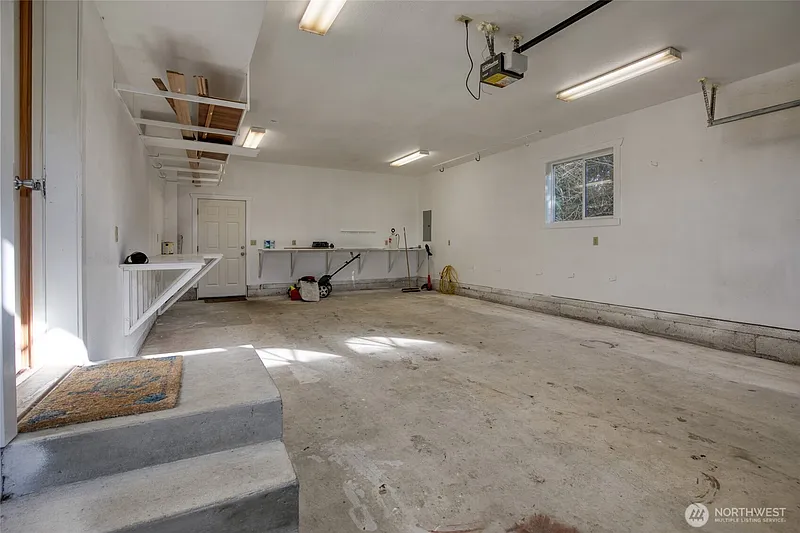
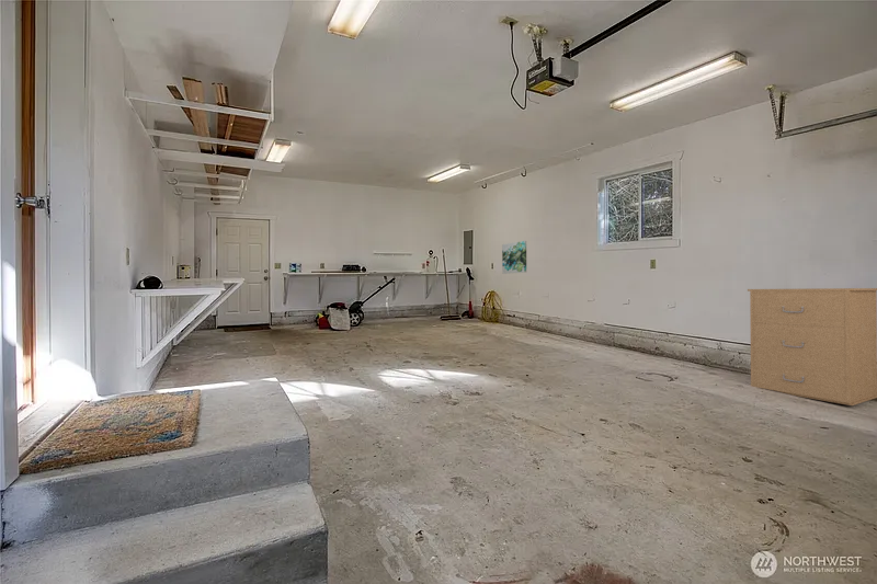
+ wall art [501,240,527,275]
+ filing cabinet [747,287,877,406]
